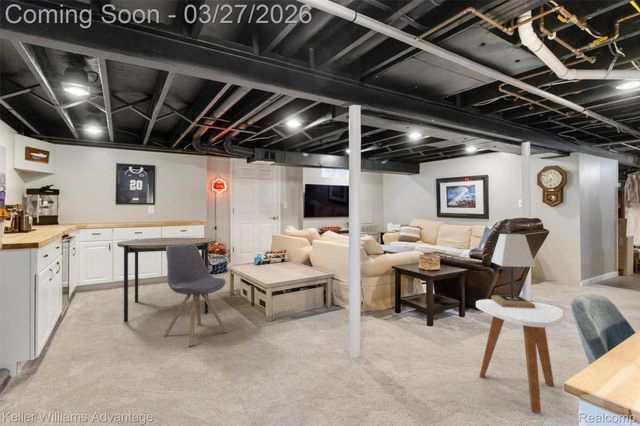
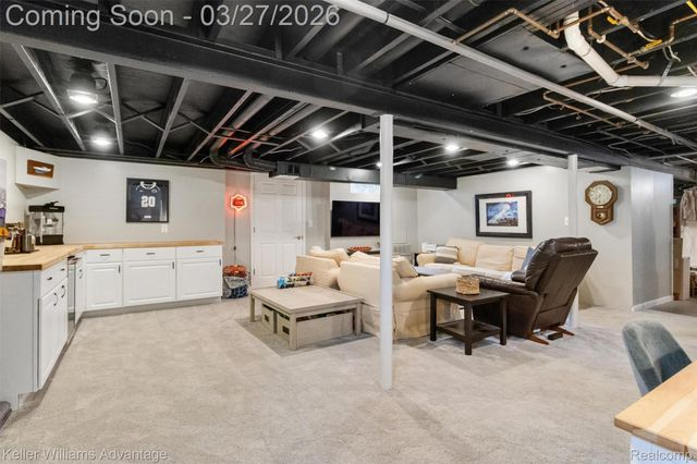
- lamp [490,233,536,308]
- chair [163,244,228,347]
- side table [475,298,564,414]
- dining table [116,237,217,323]
